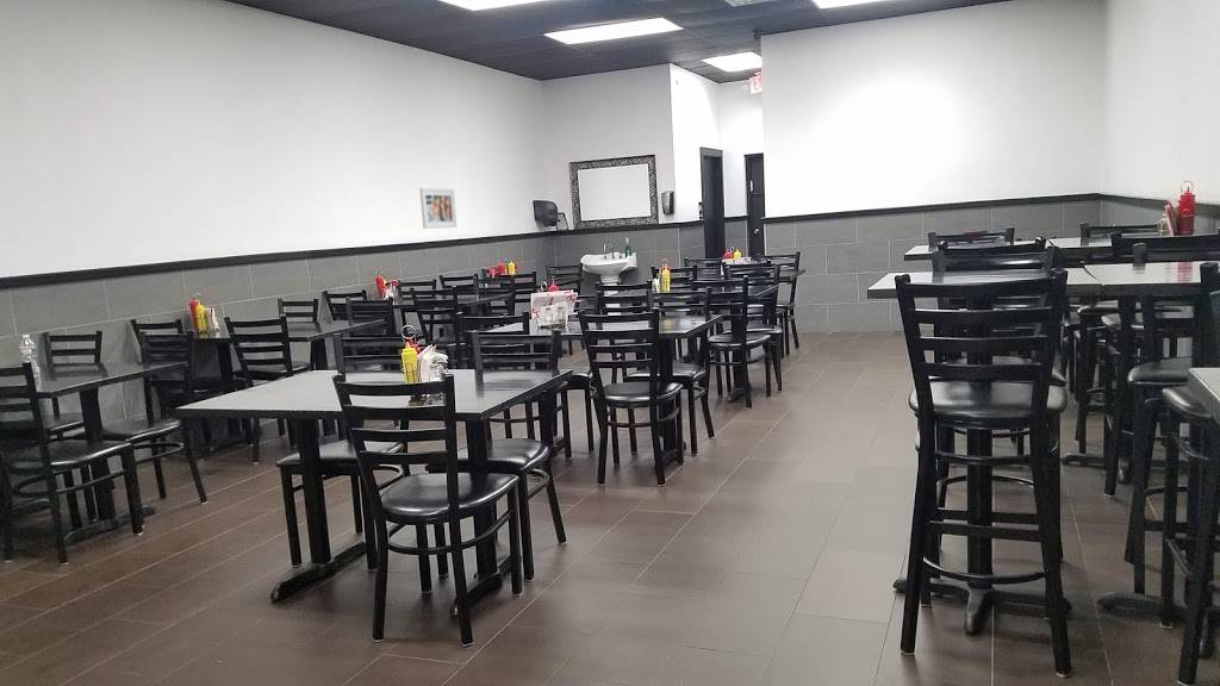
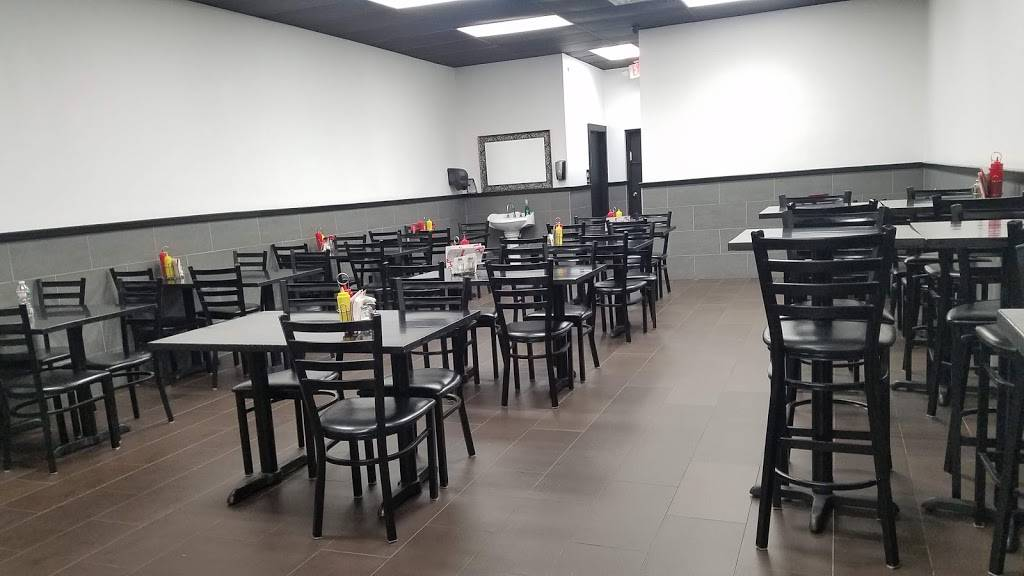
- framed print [418,187,459,230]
